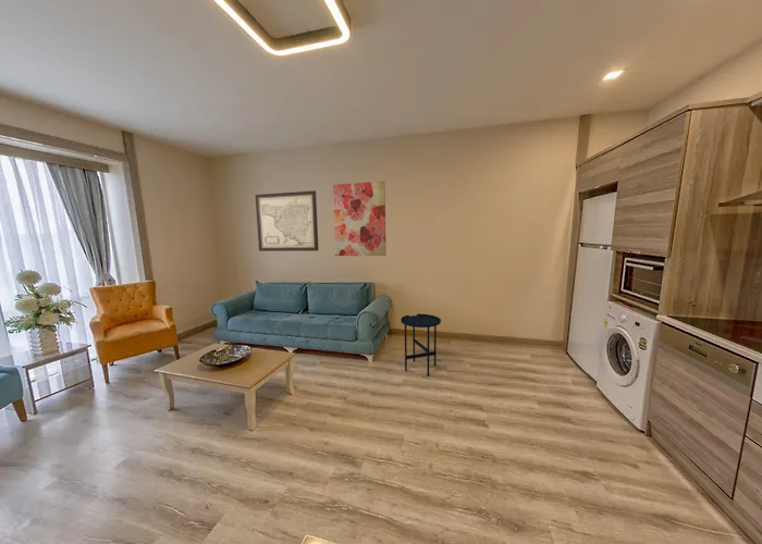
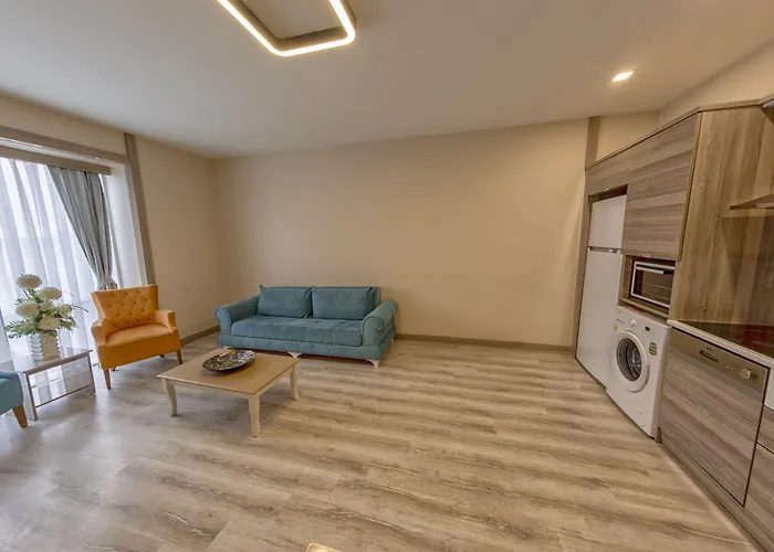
- wall art [332,181,388,257]
- side table [400,313,442,376]
- wall art [254,189,319,252]
